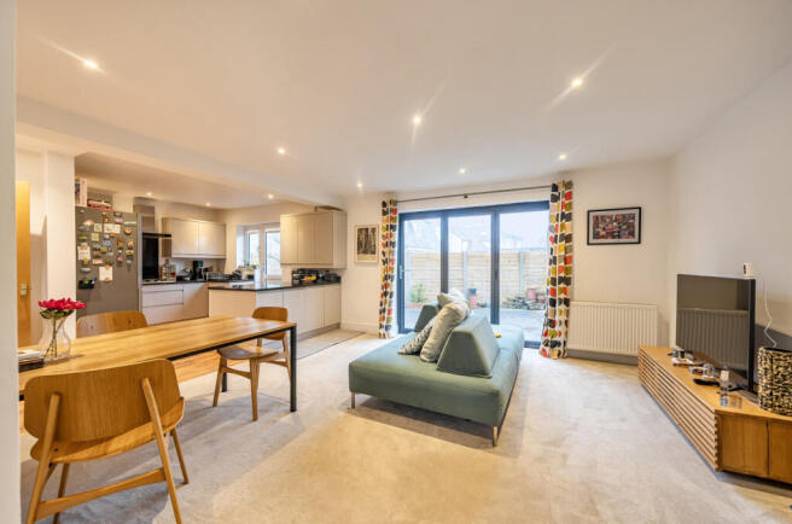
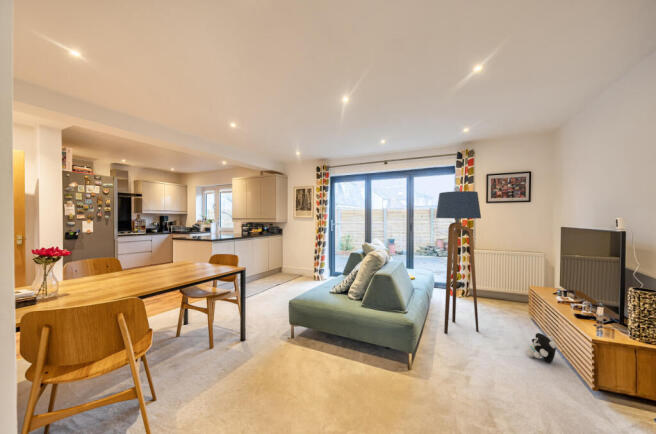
+ floor lamp [435,190,482,335]
+ plush toy [526,332,557,364]
